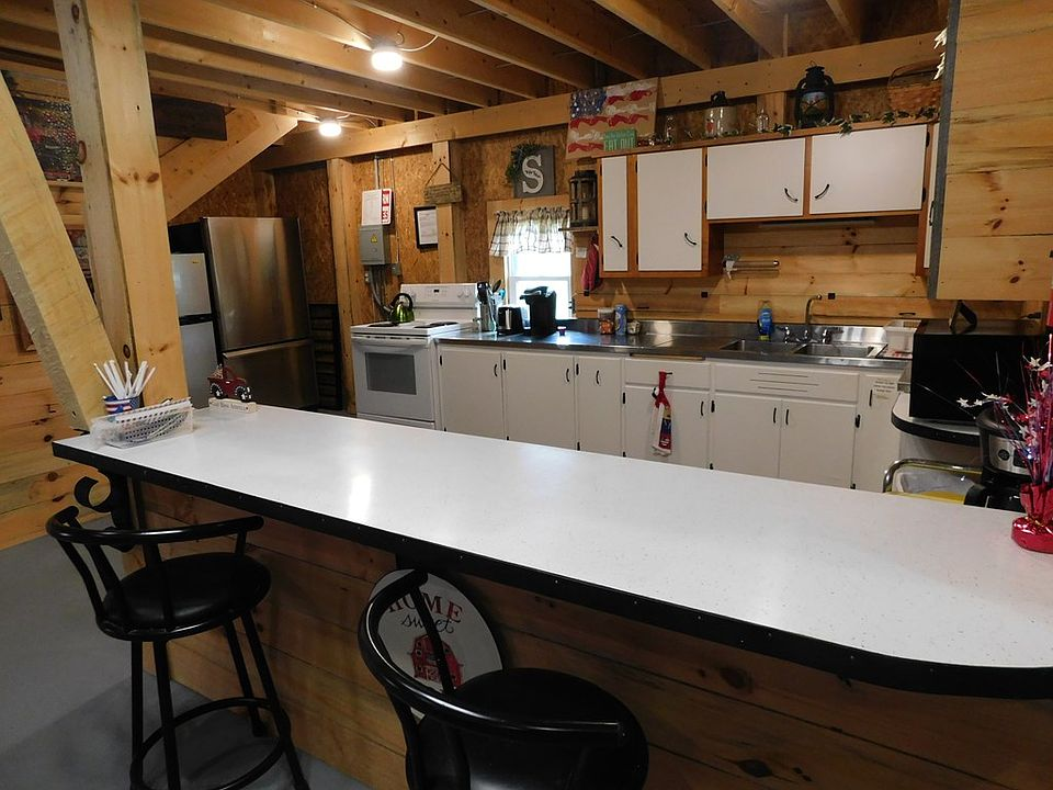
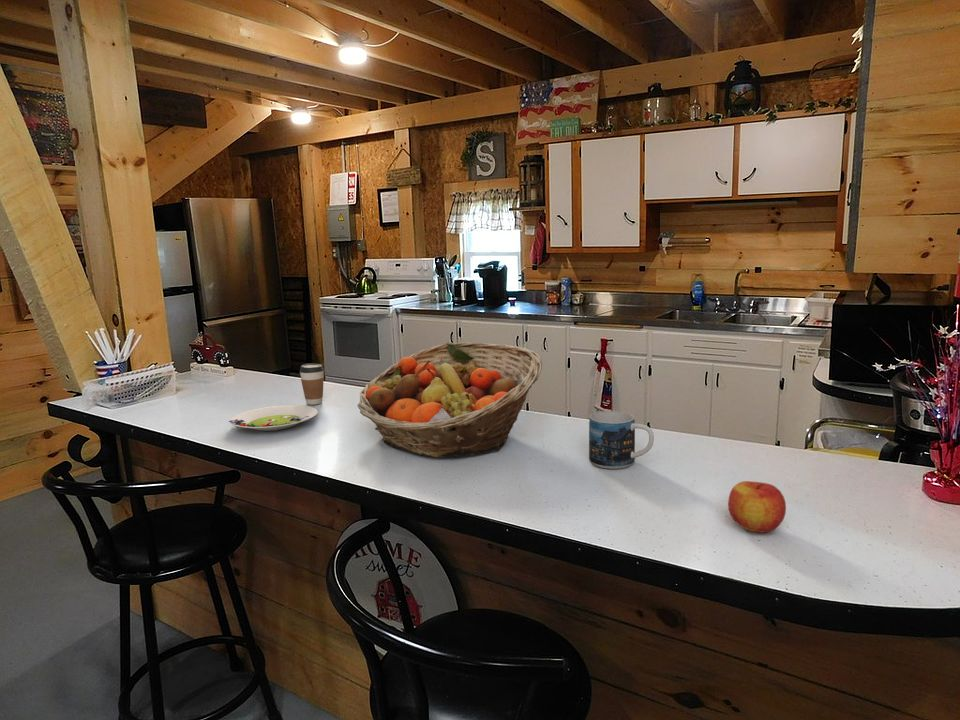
+ mug [588,410,655,470]
+ fruit basket [357,341,543,458]
+ coffee cup [299,363,325,406]
+ apple [727,480,787,534]
+ salad plate [228,404,319,432]
